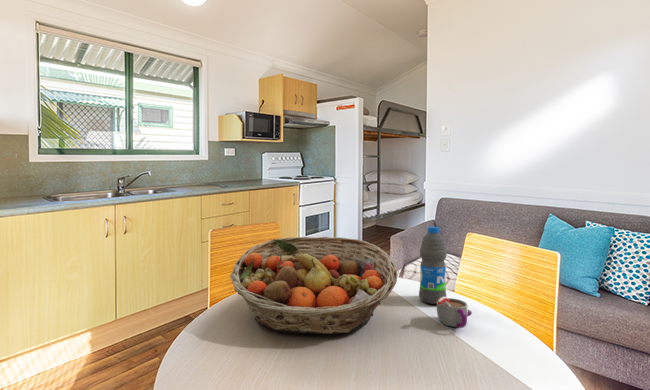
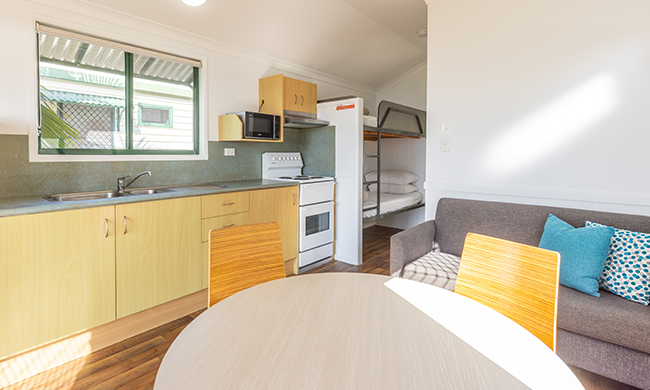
- mug [436,296,473,329]
- water bottle [418,226,448,305]
- fruit basket [229,236,398,335]
